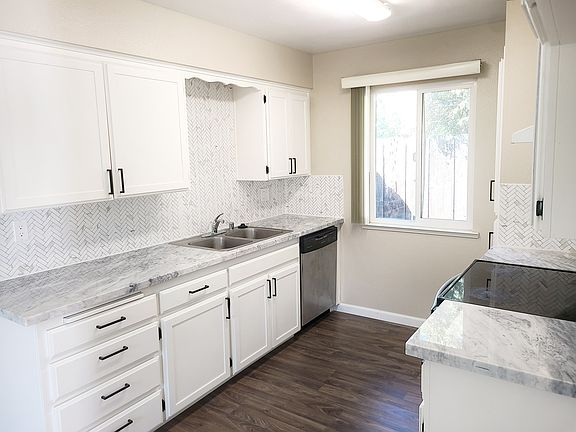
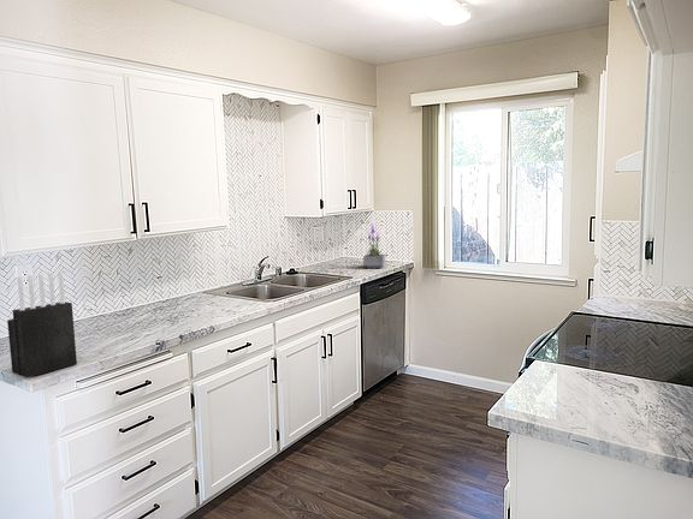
+ potted plant [362,222,386,269]
+ knife block [6,270,78,378]
